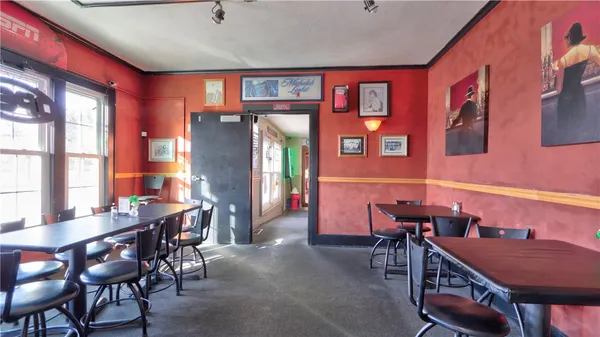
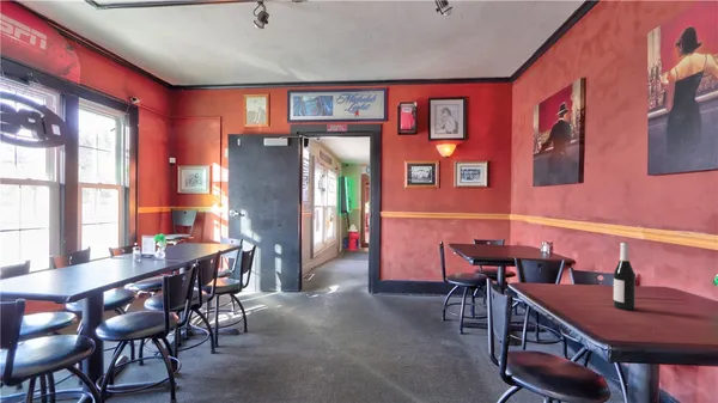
+ wine bottle [613,240,637,311]
